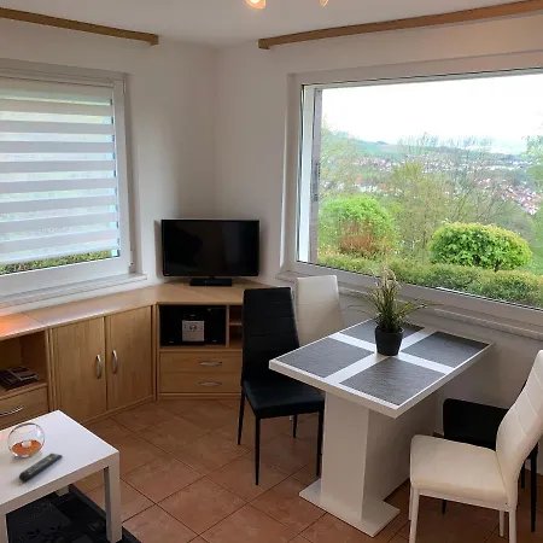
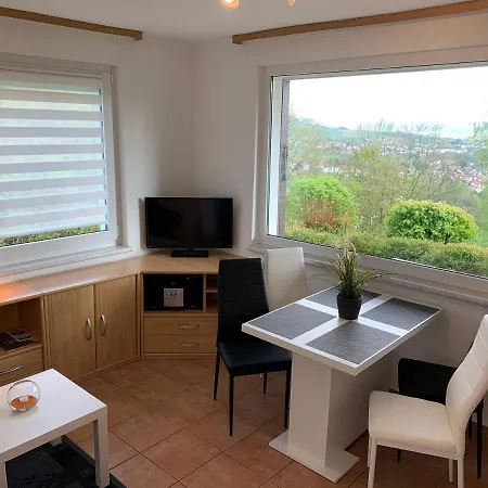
- remote control [18,453,64,483]
